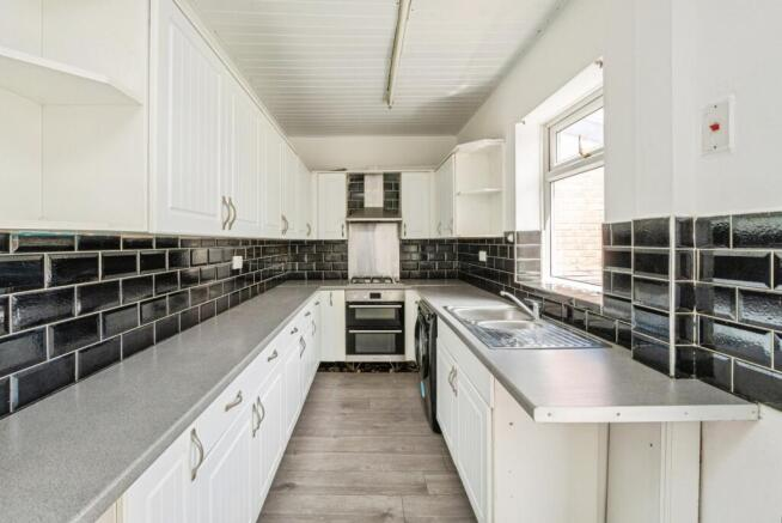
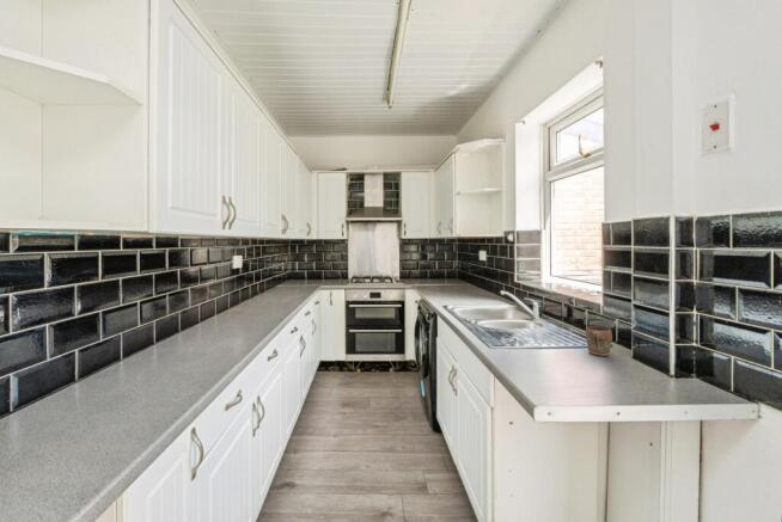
+ mug [585,325,613,357]
